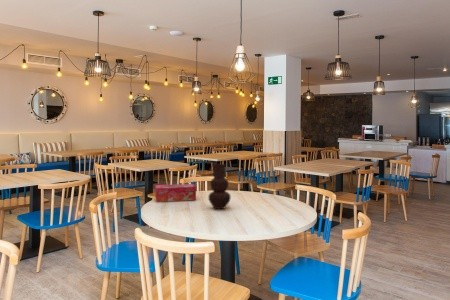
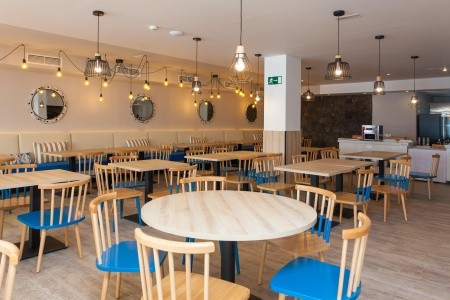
- tissue box [154,183,197,203]
- vase [207,163,232,210]
